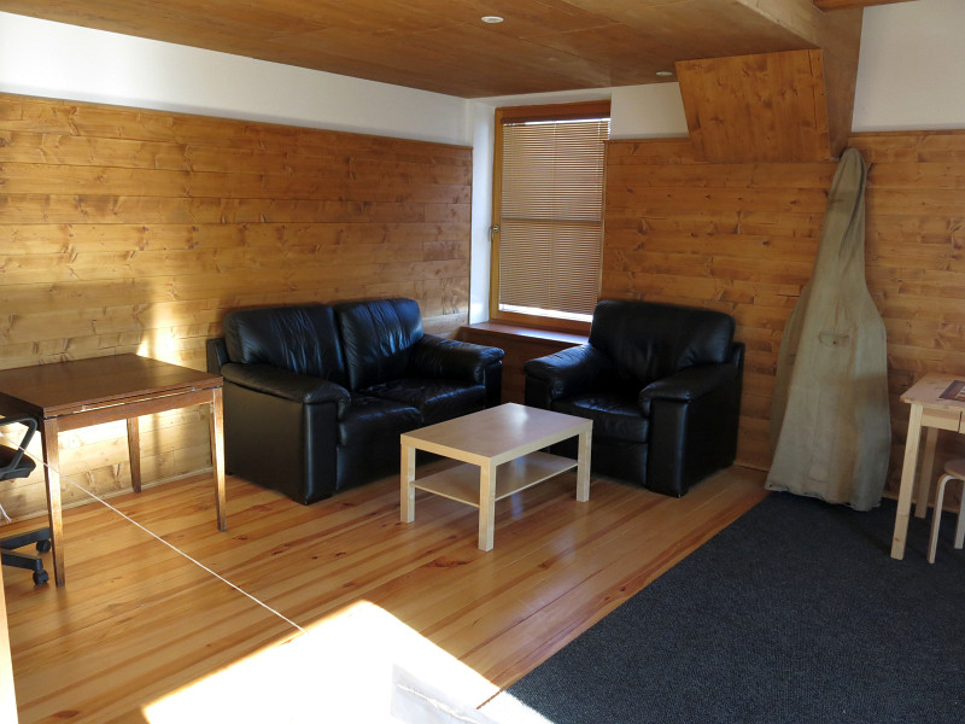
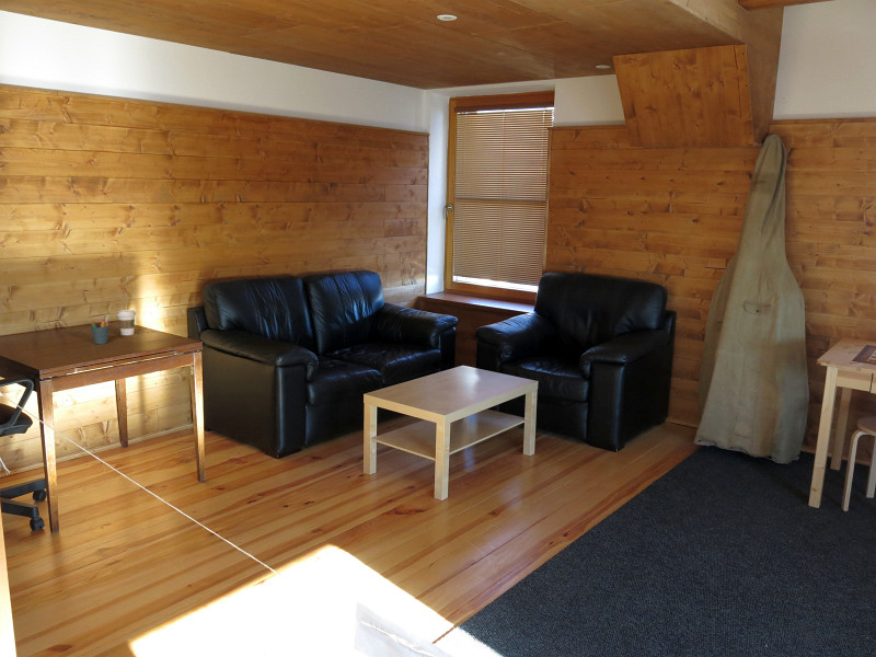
+ coffee cup [116,309,137,336]
+ pen holder [90,314,111,345]
